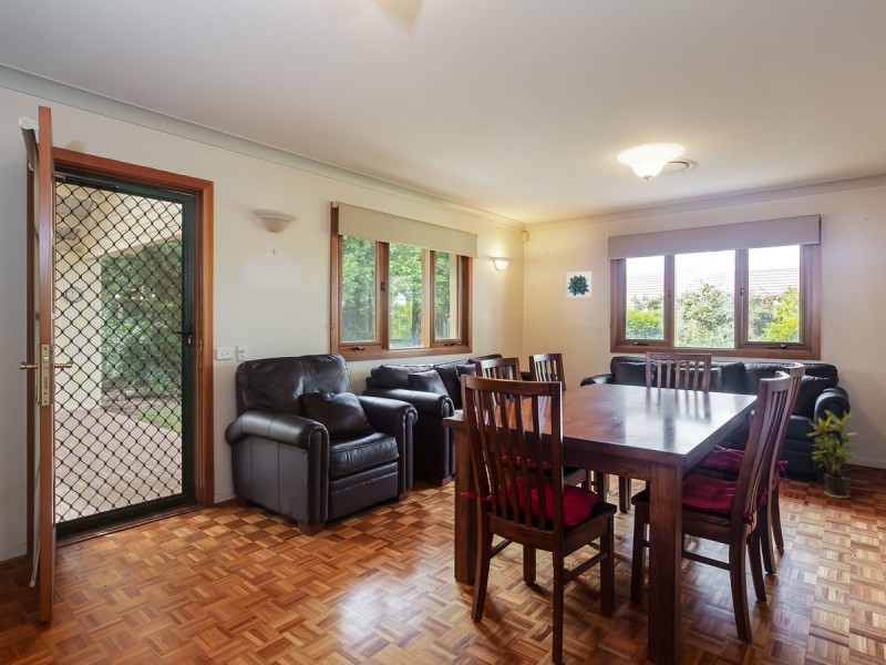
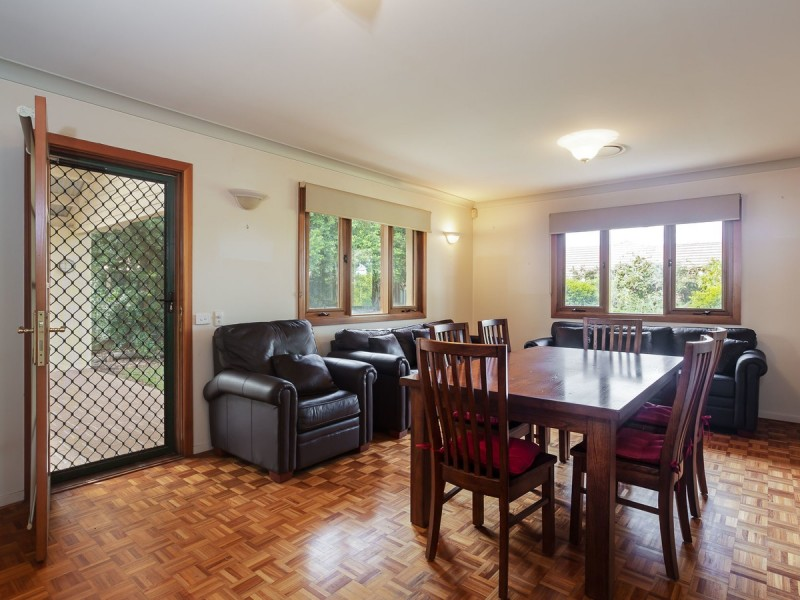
- wall art [565,270,594,300]
- potted plant [806,409,863,500]
